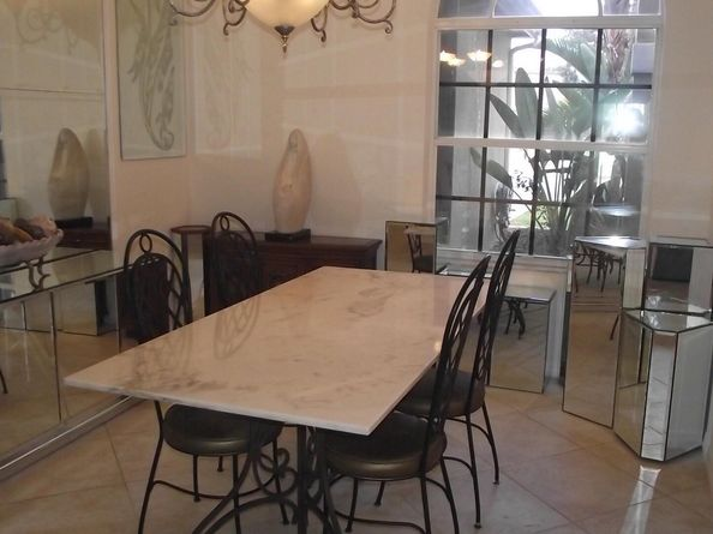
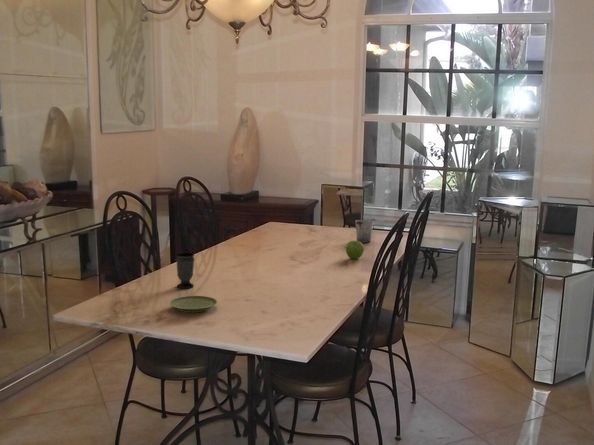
+ plate [168,295,218,313]
+ cup [355,219,374,243]
+ cup [175,252,195,289]
+ fruit [345,240,365,260]
